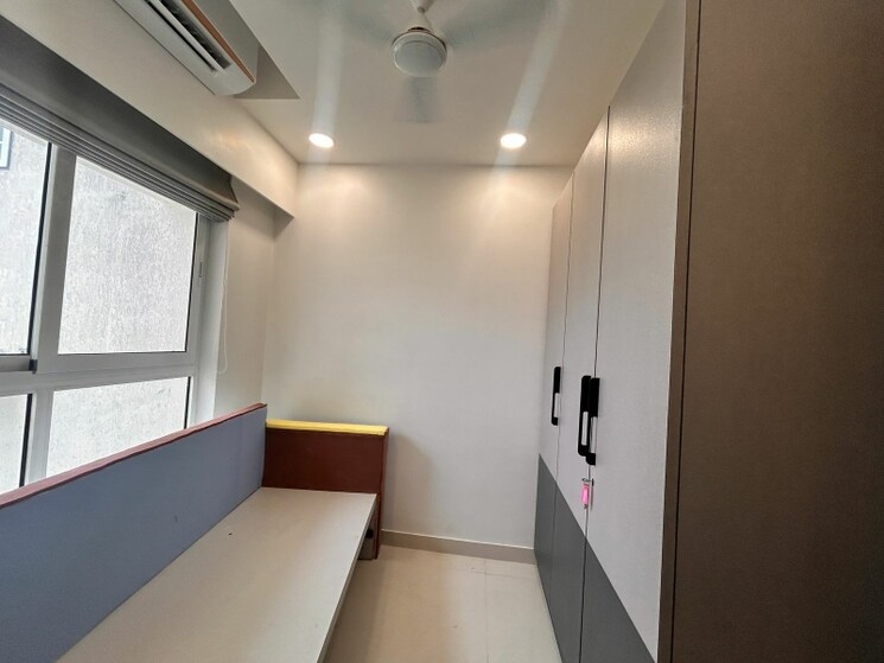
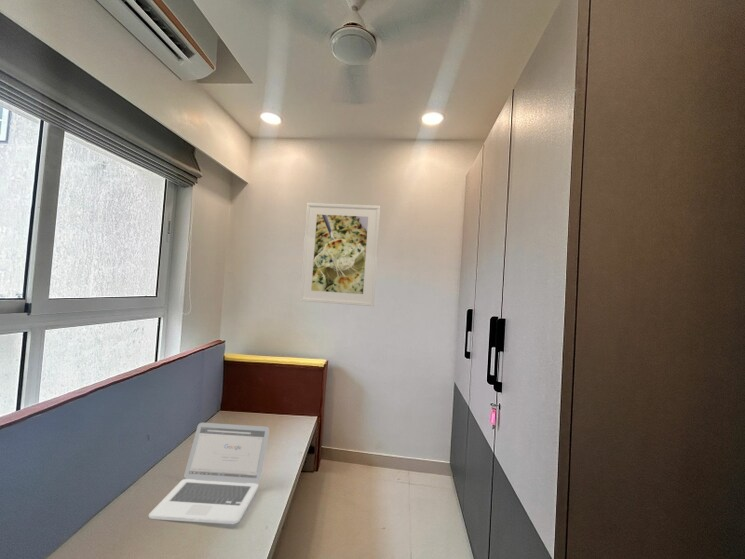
+ laptop [148,422,270,525]
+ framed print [299,202,381,307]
